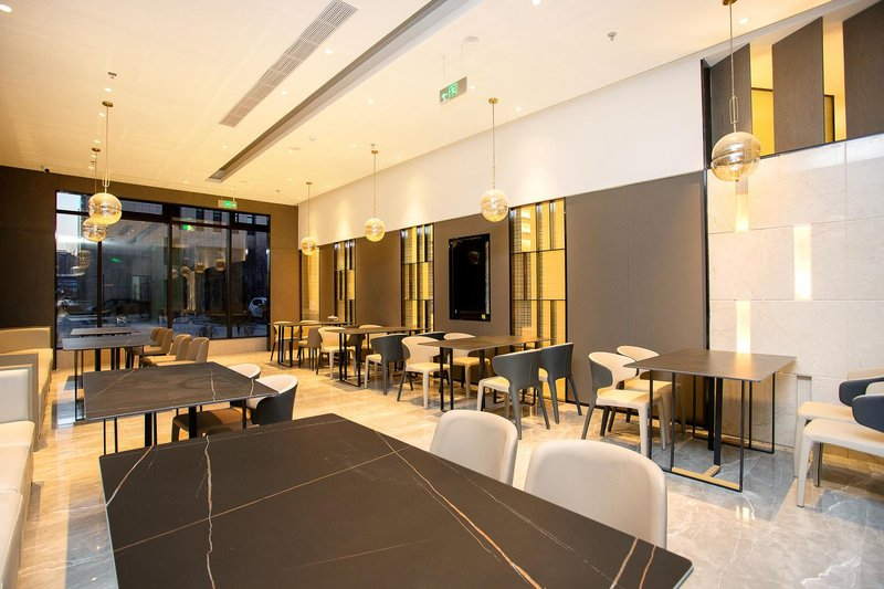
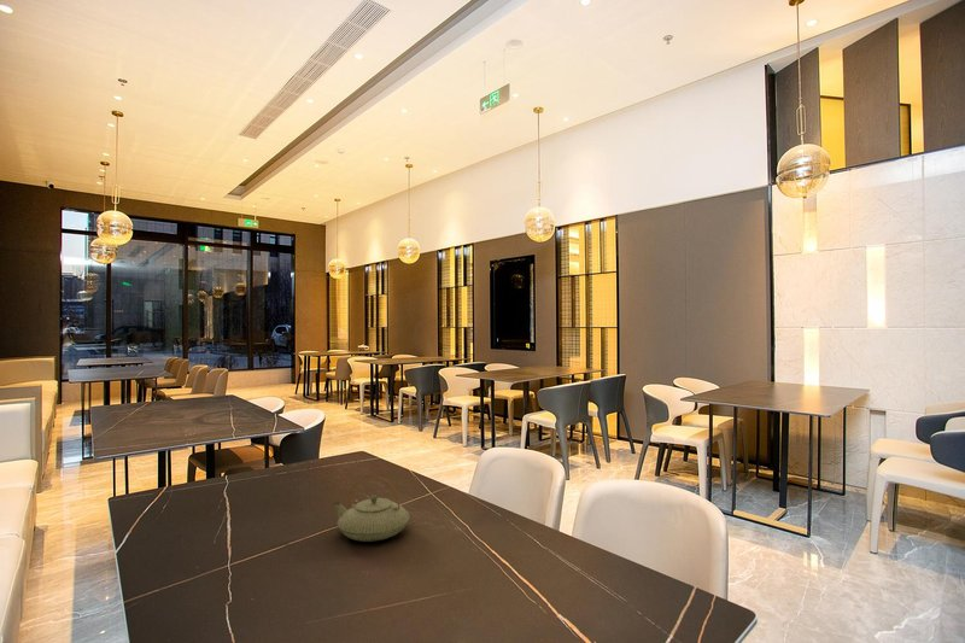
+ teapot [332,474,410,543]
